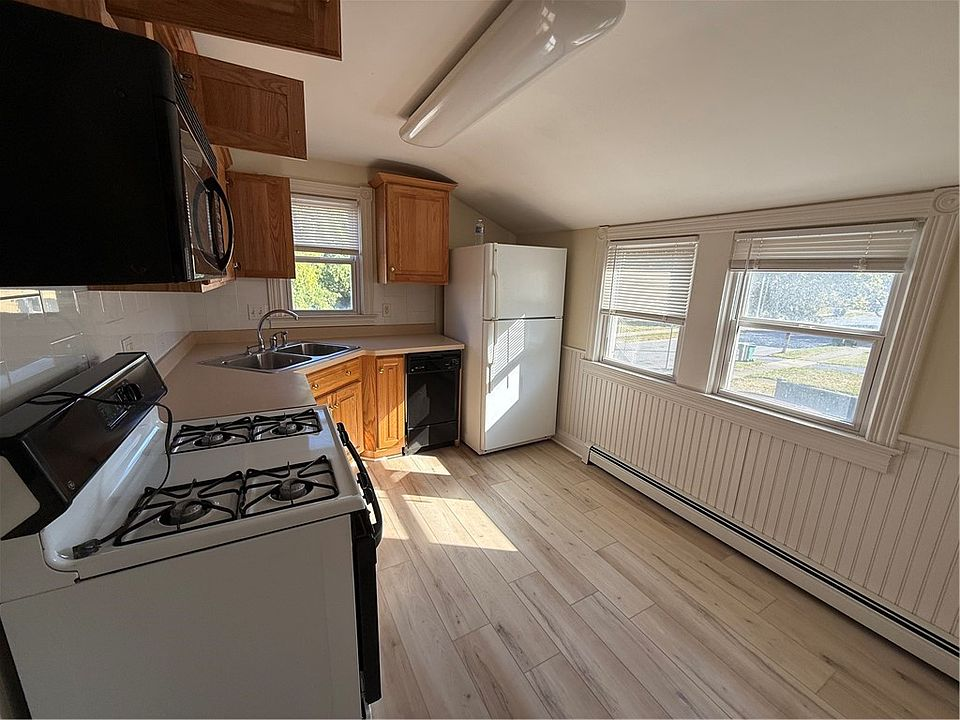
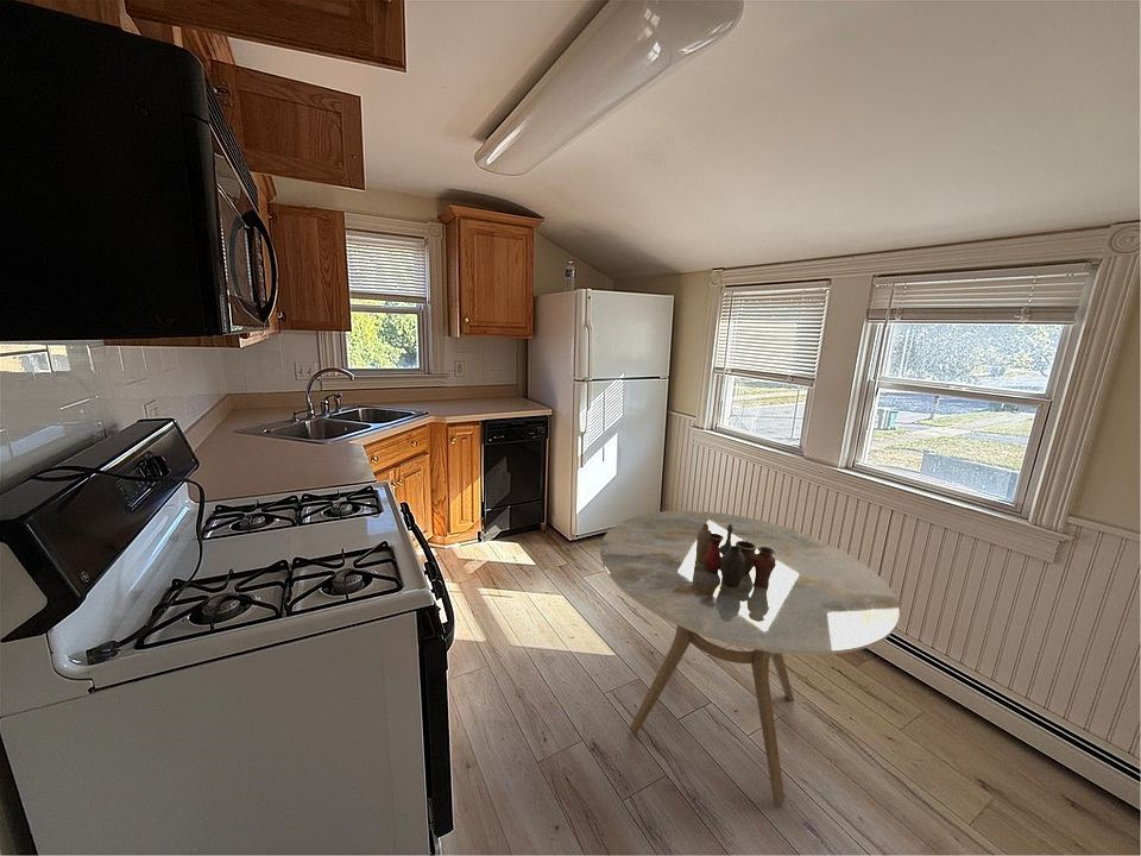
+ dining table [599,510,901,805]
+ vase [695,523,776,588]
